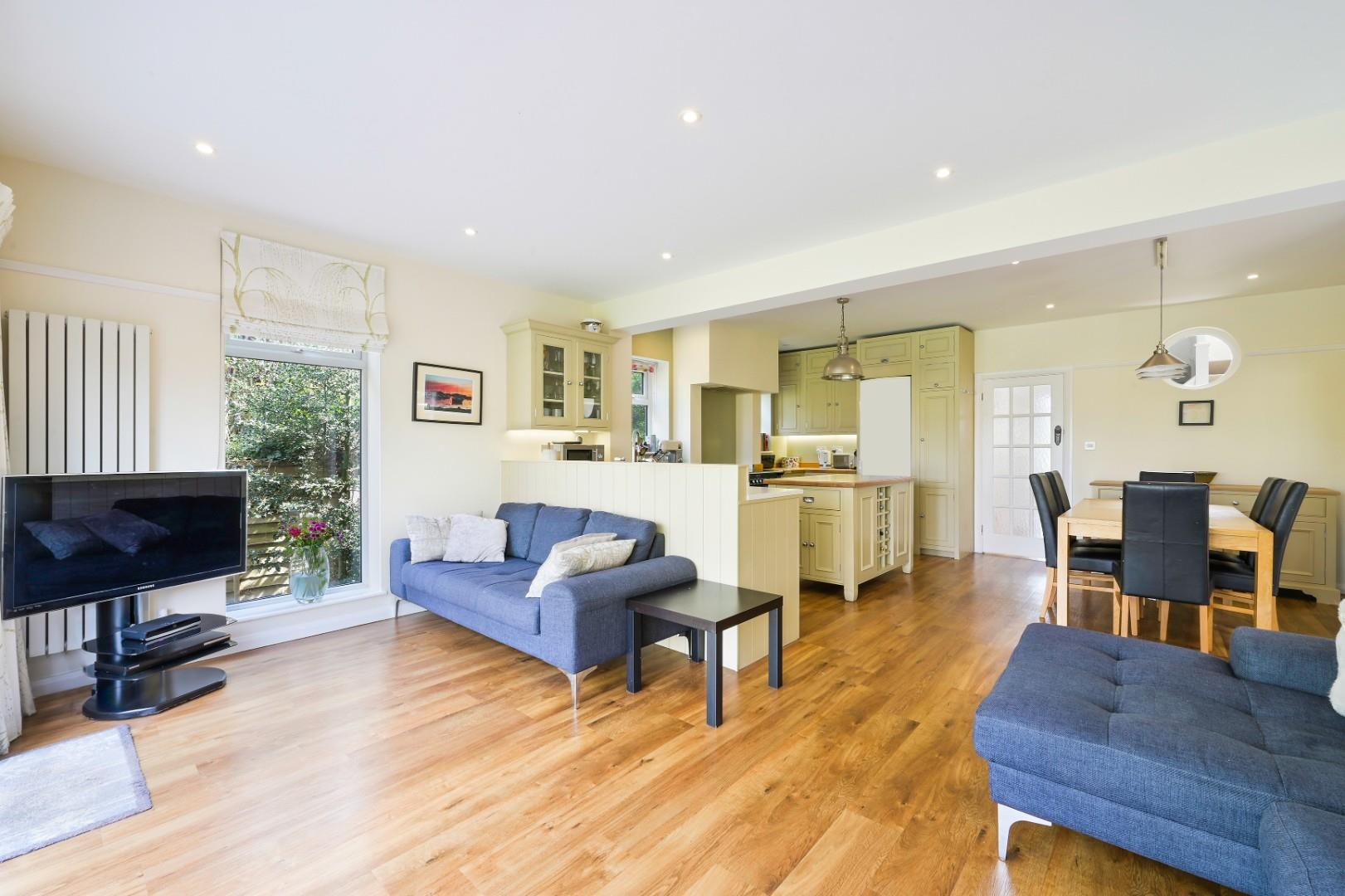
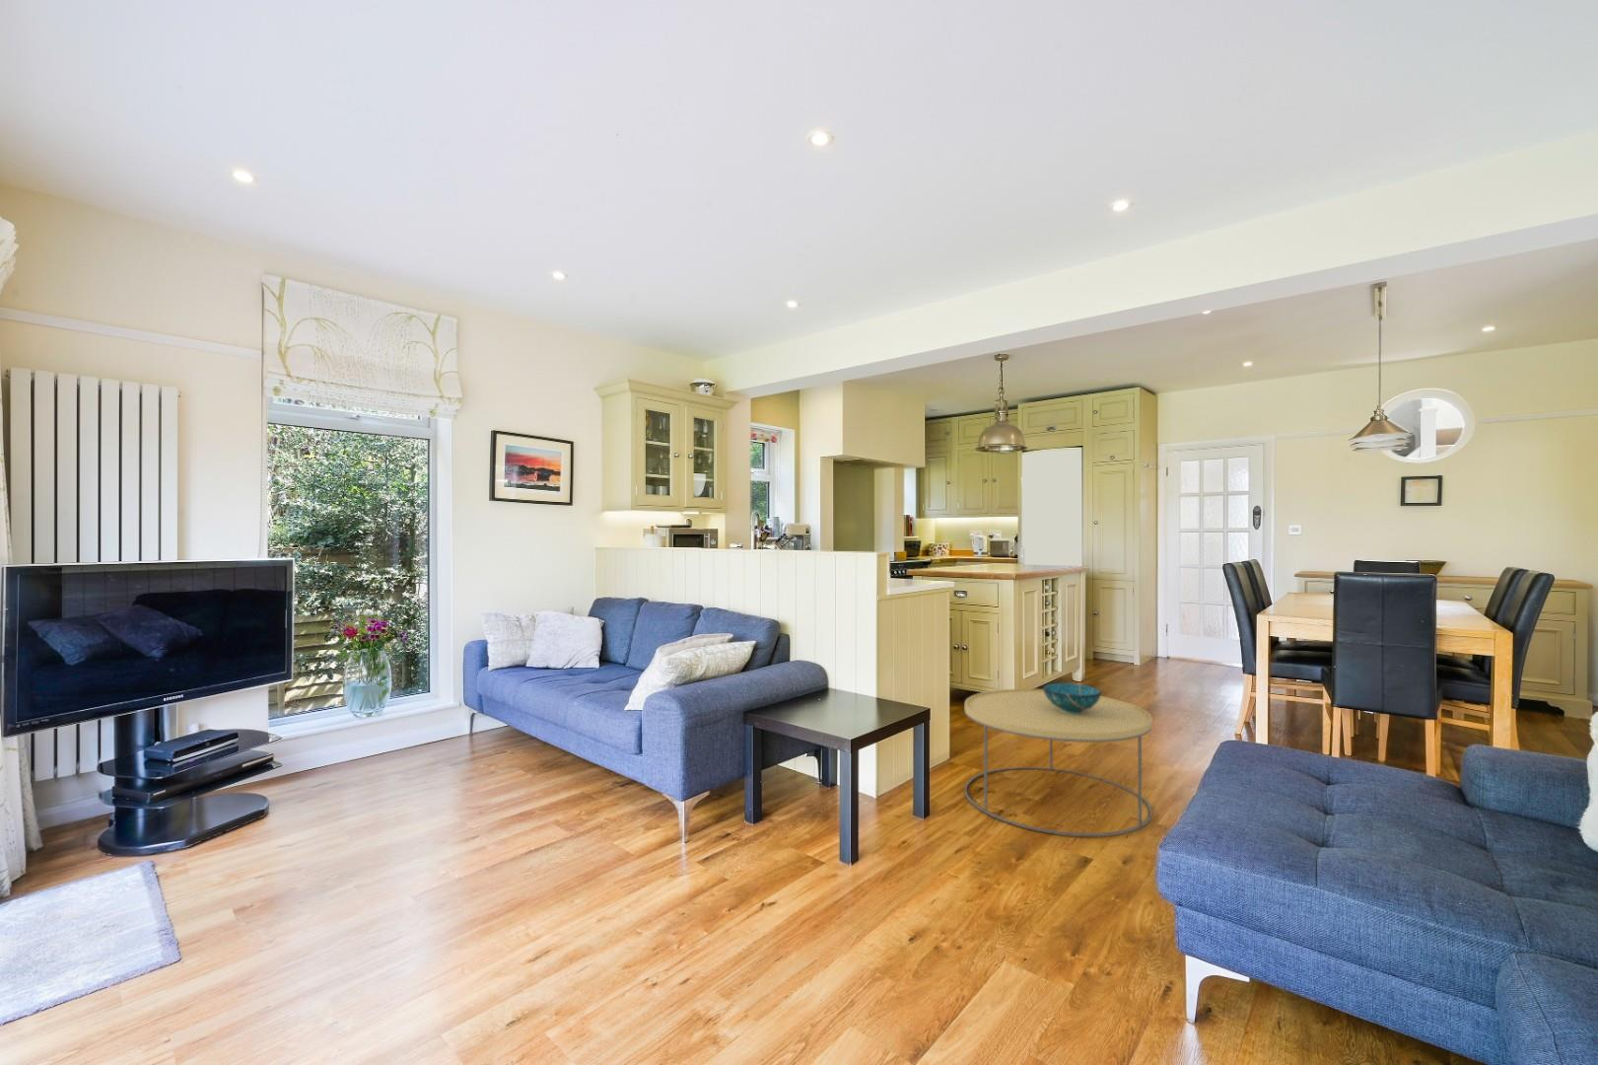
+ coffee table [964,688,1154,837]
+ decorative bowl [1042,682,1103,714]
